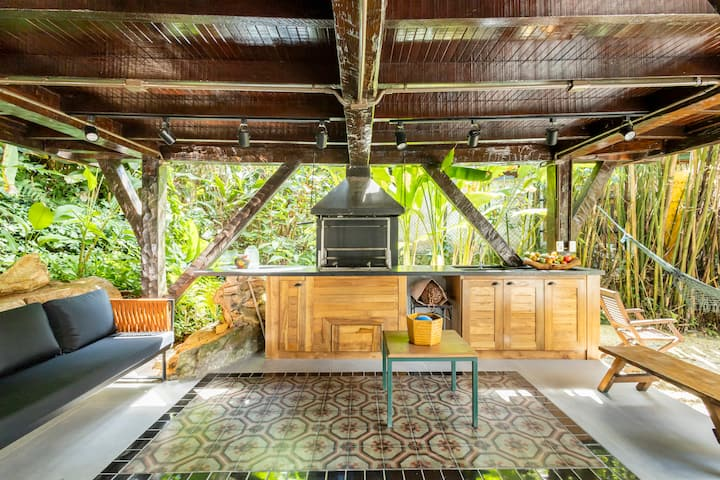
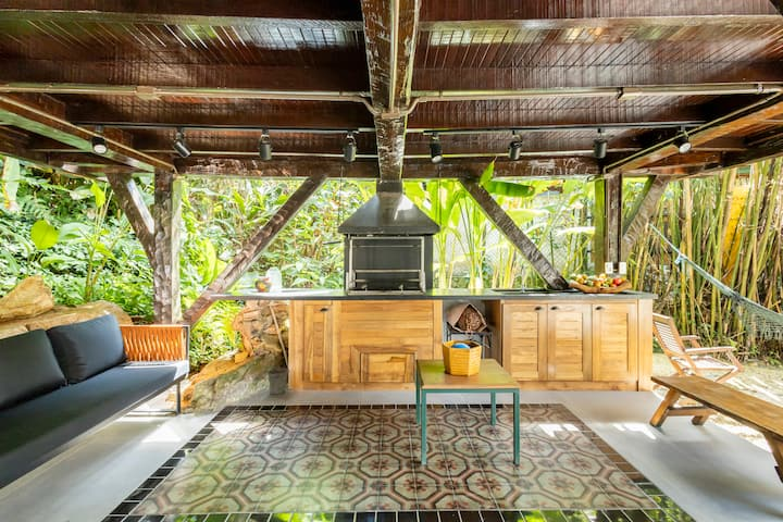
+ bucket [265,366,290,396]
